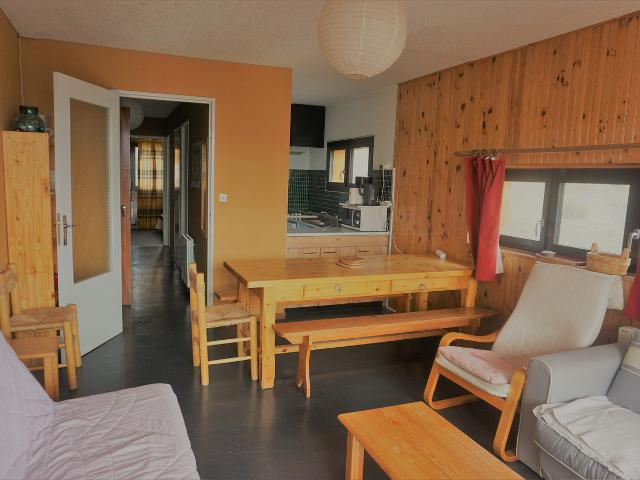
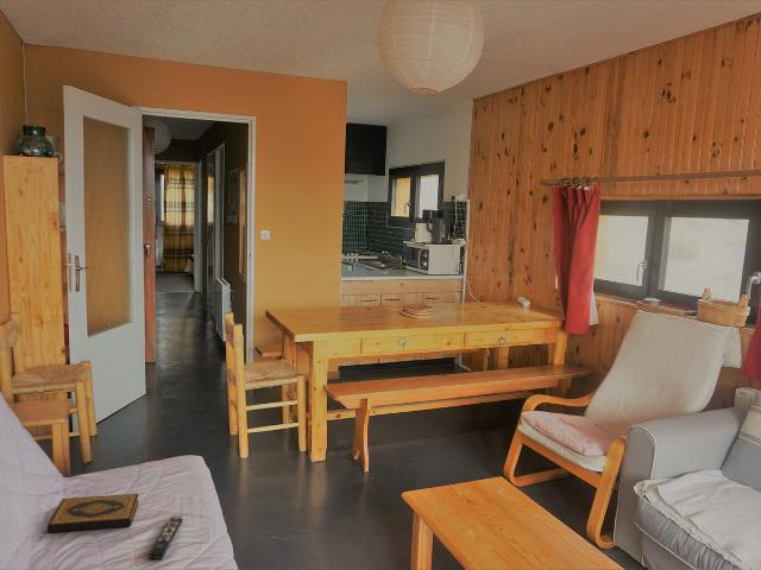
+ remote control [147,517,184,560]
+ hardback book [46,493,140,534]
